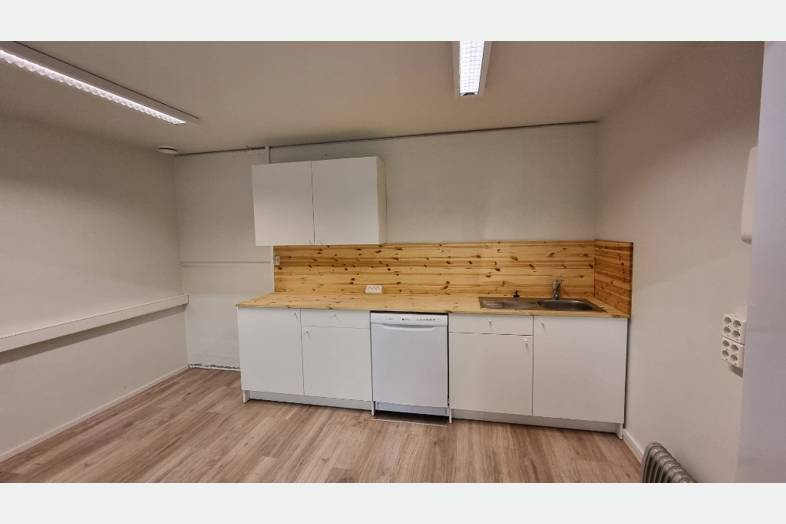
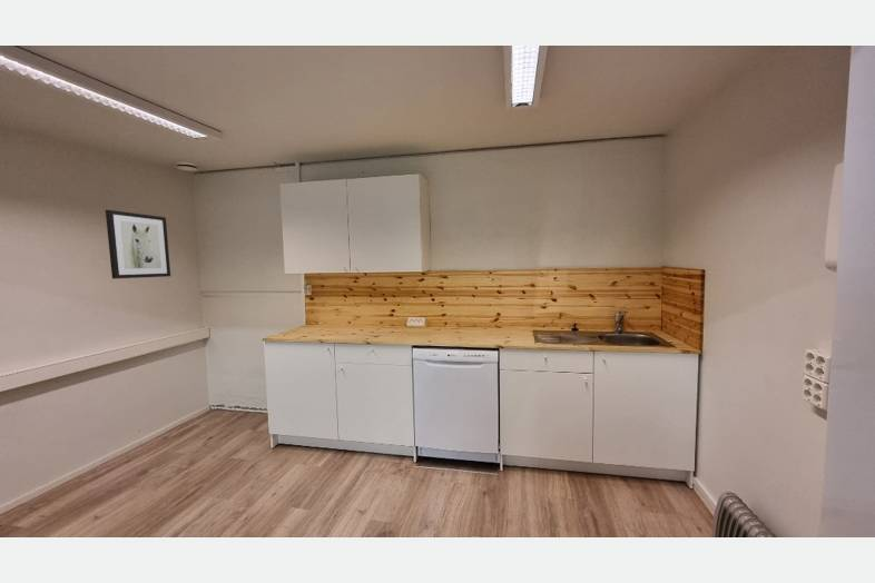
+ wall art [105,209,171,279]
